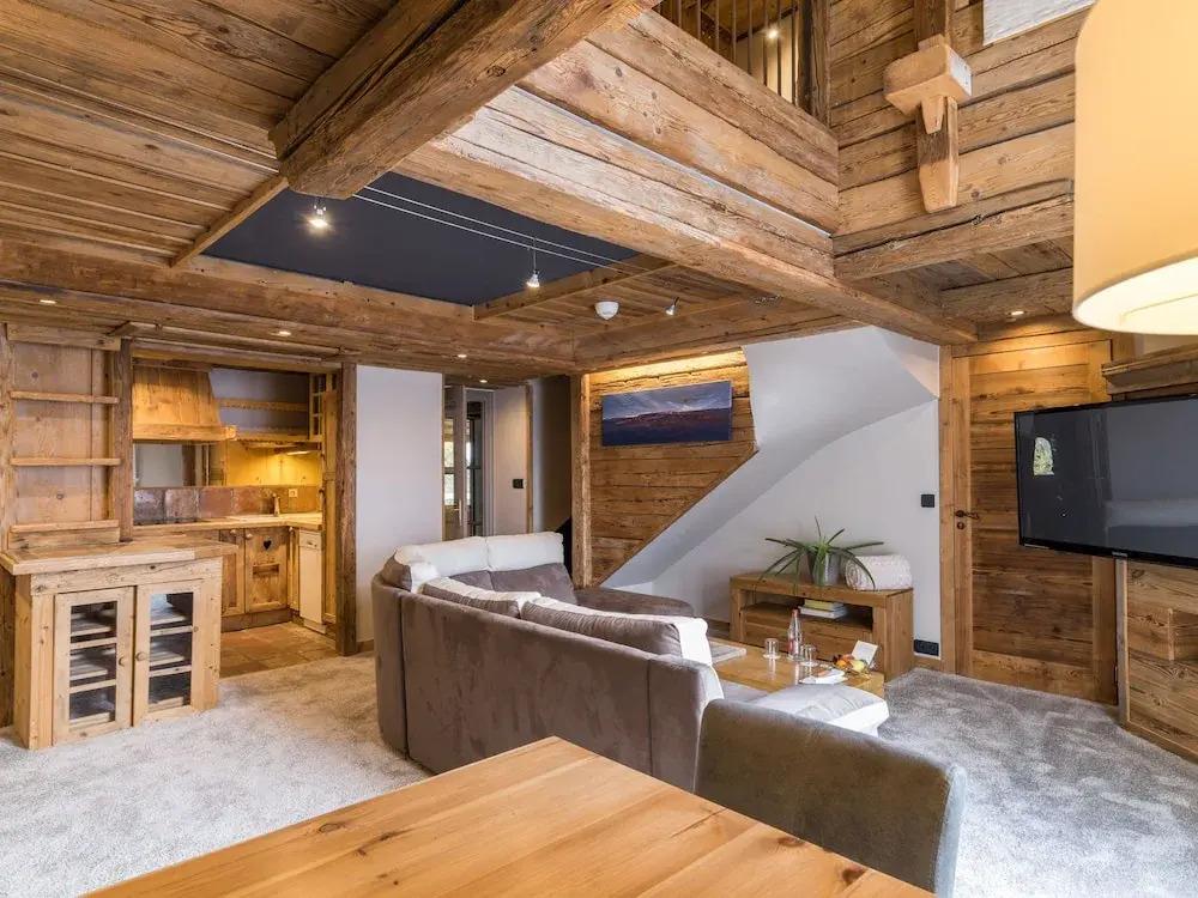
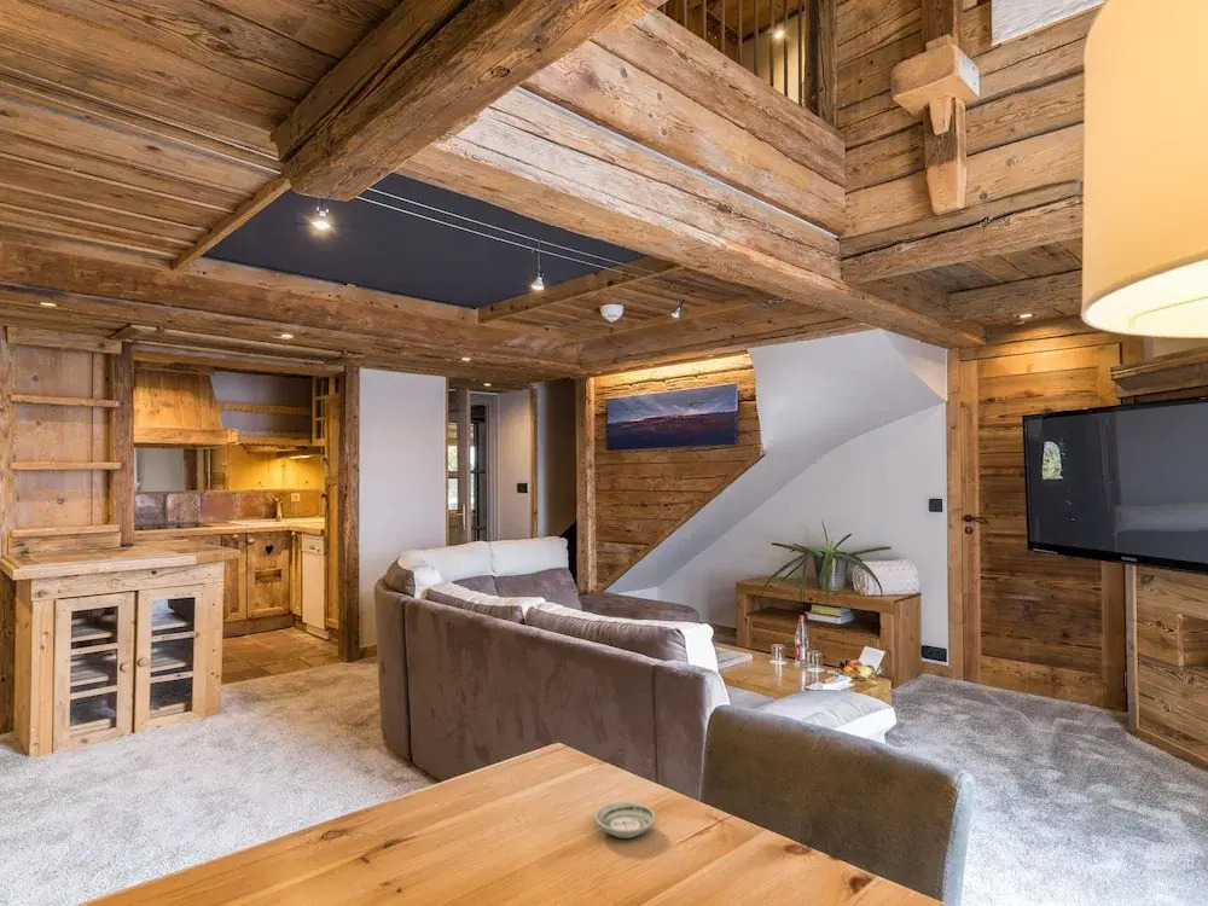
+ saucer [593,801,657,840]
